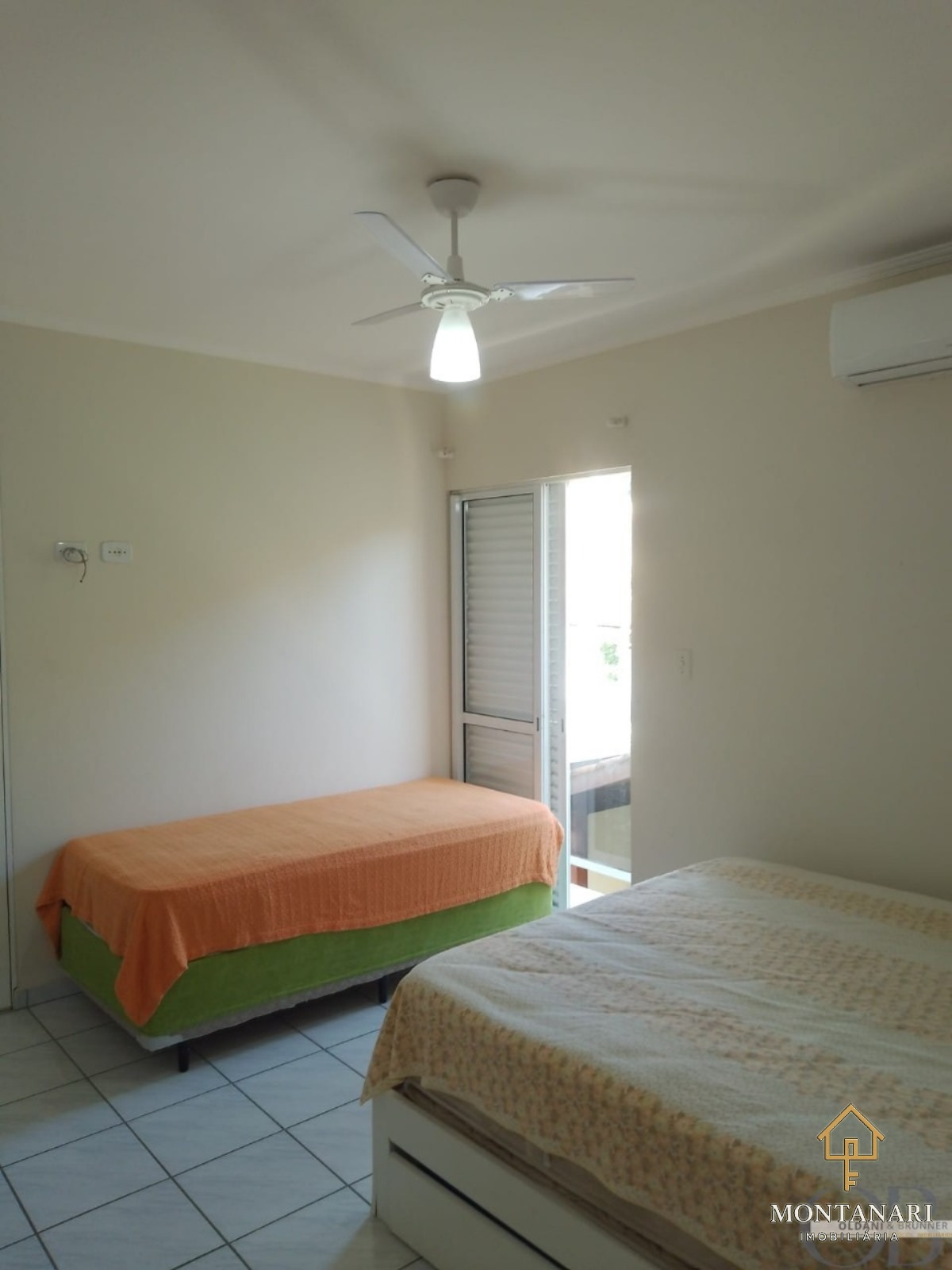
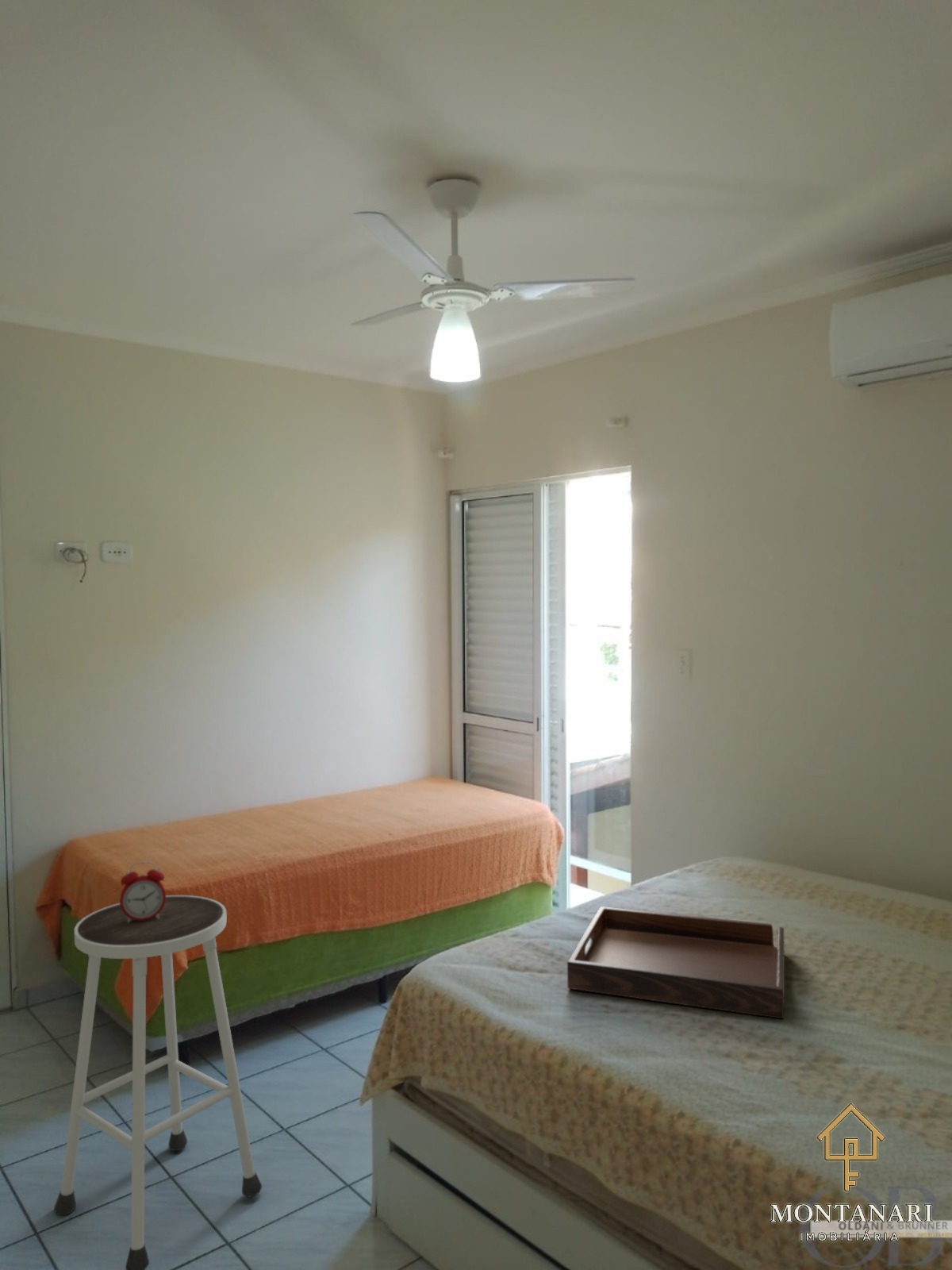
+ alarm clock [119,860,167,922]
+ serving tray [566,906,785,1019]
+ stool [53,895,263,1270]
